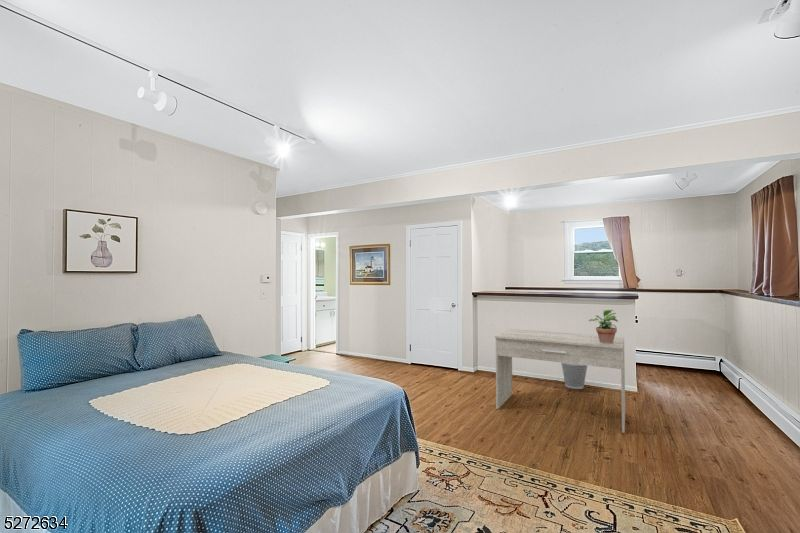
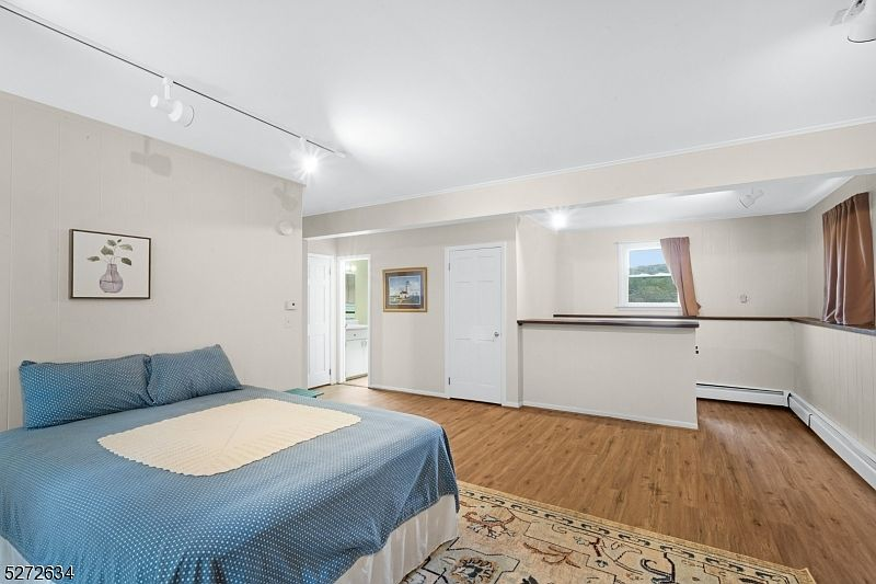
- wastebasket [560,362,588,390]
- potted plant [588,309,619,343]
- desk [494,328,626,434]
